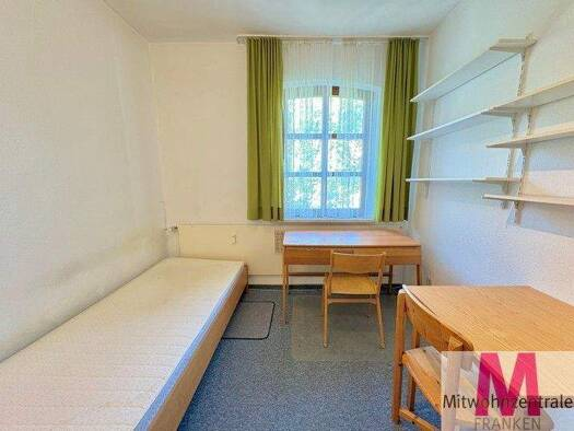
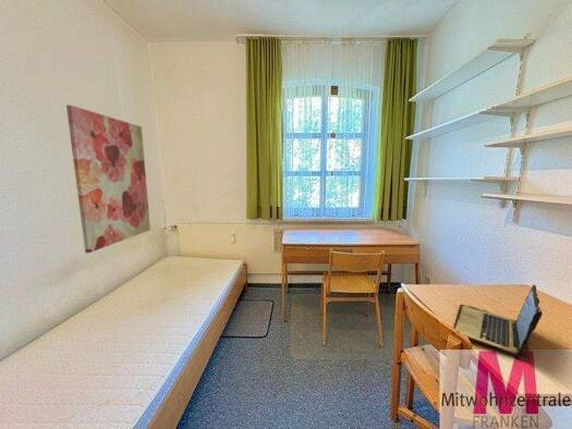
+ laptop [452,284,544,364]
+ wall art [65,105,151,254]
